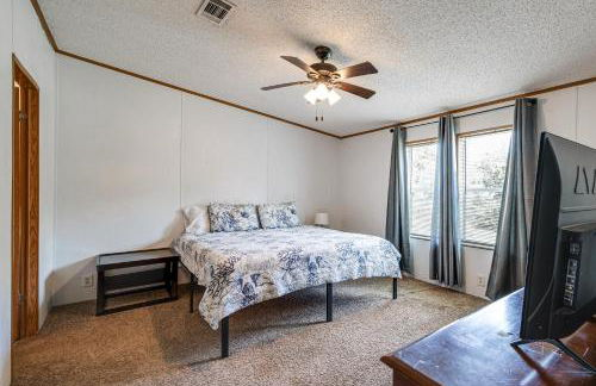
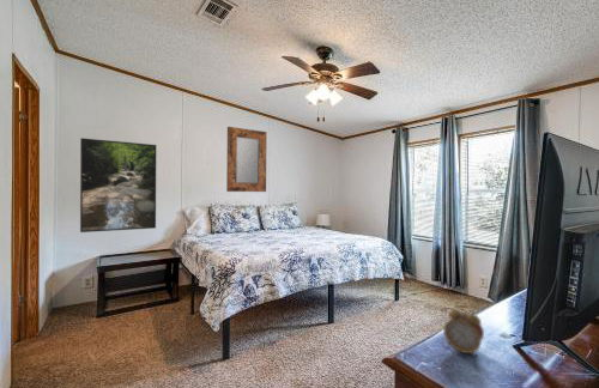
+ alarm clock [442,304,485,354]
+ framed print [79,137,157,234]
+ home mirror [225,126,268,193]
